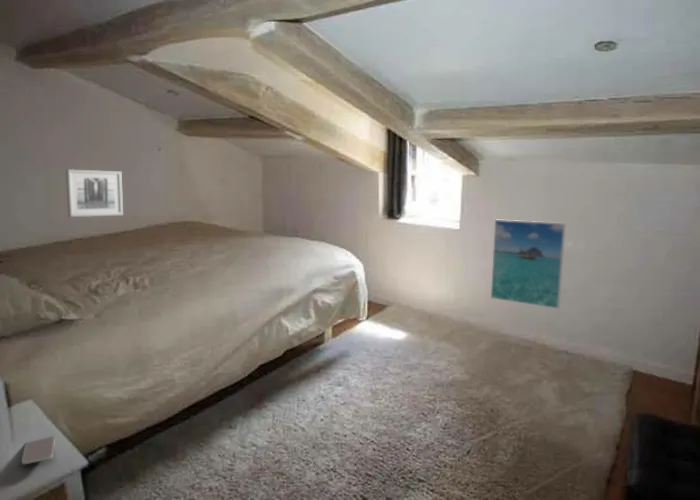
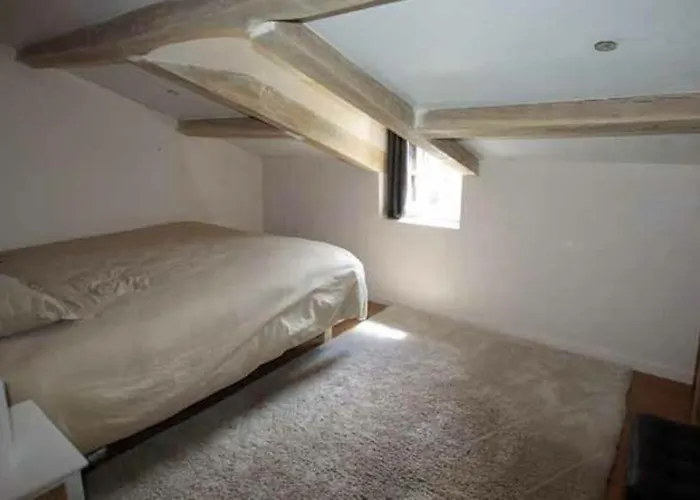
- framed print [490,219,567,310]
- wall art [65,168,124,218]
- smartphone [21,435,56,465]
